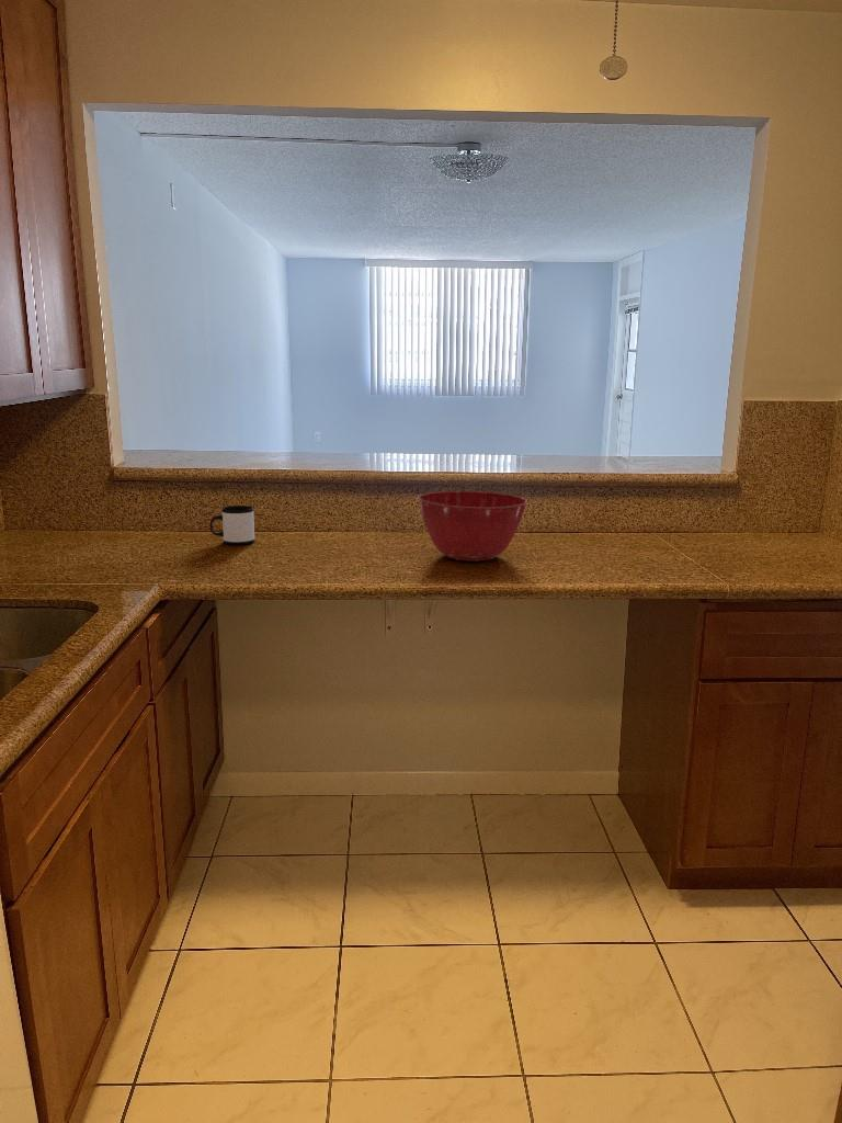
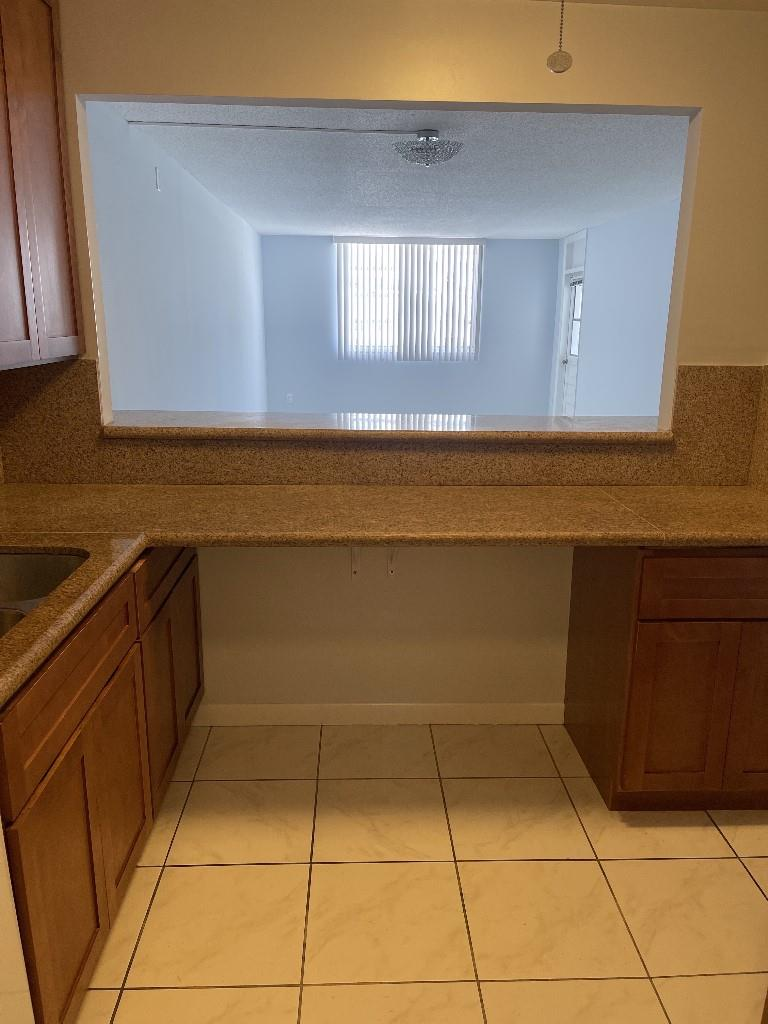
- mug [209,504,255,546]
- mixing bowl [417,490,528,562]
